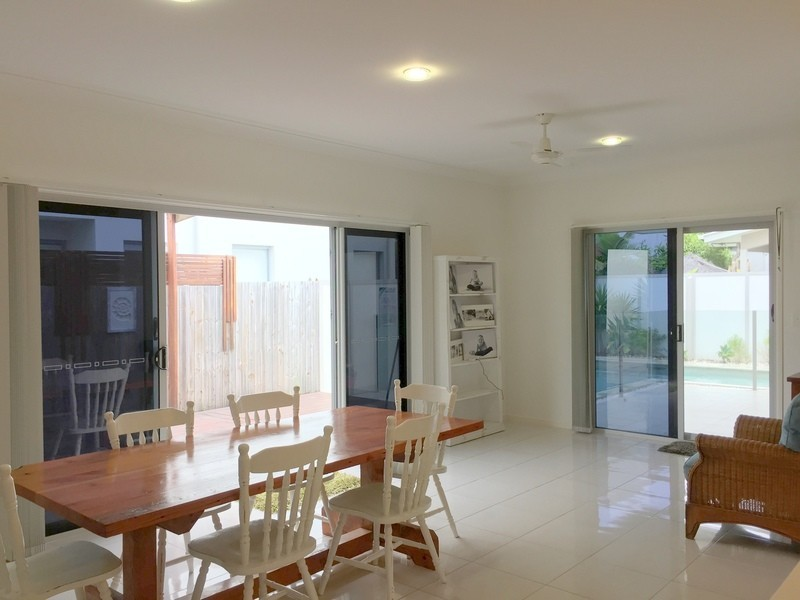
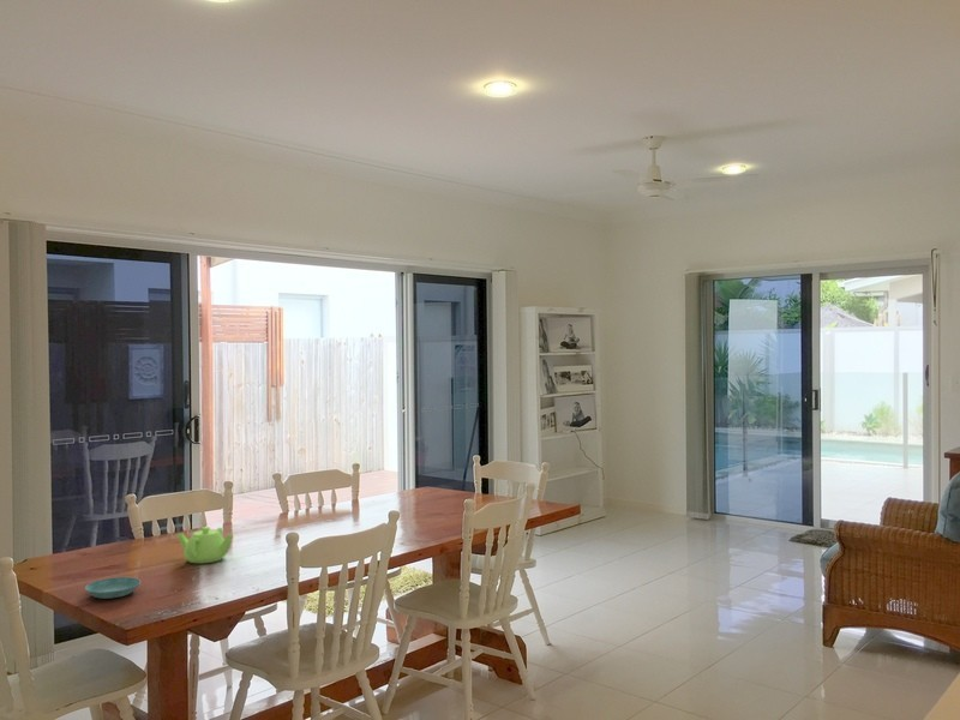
+ saucer [84,576,142,600]
+ teapot [176,526,234,564]
